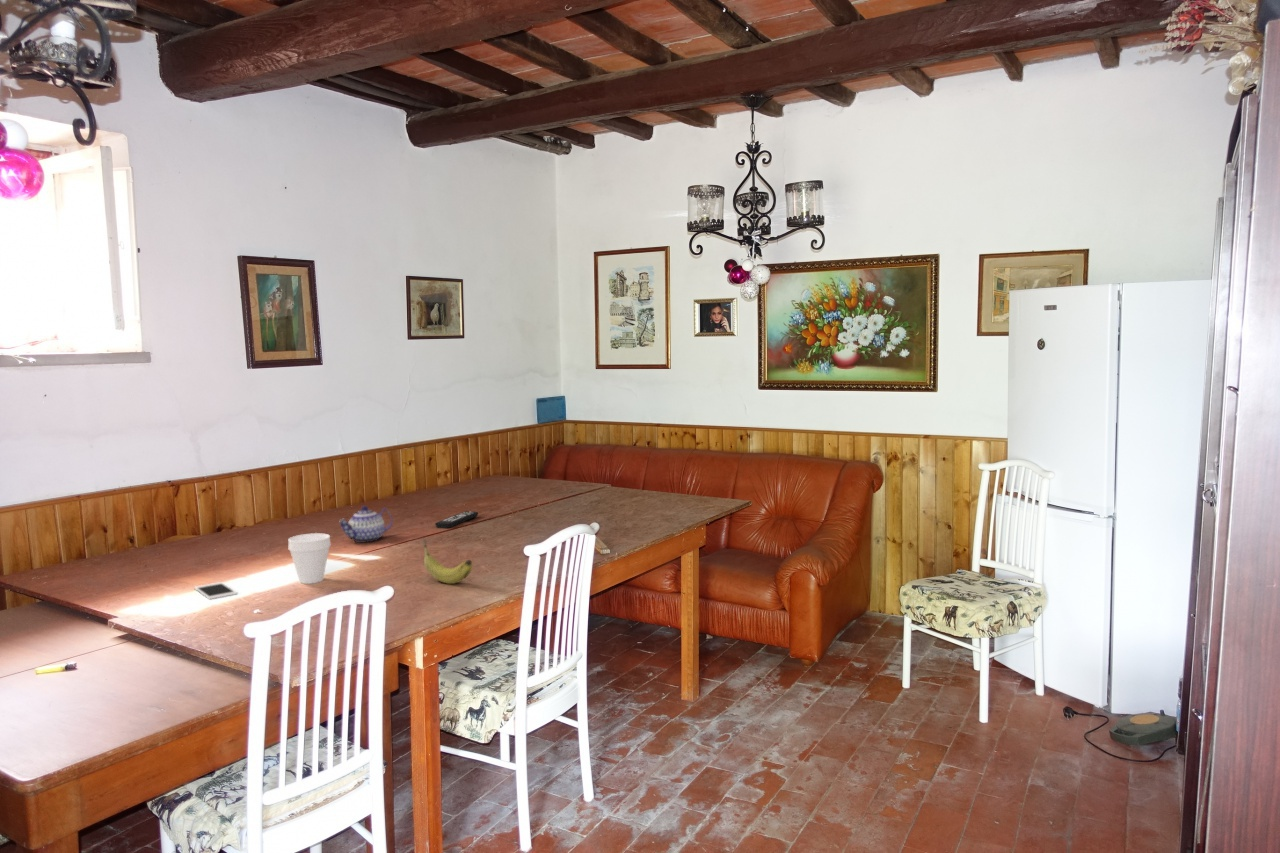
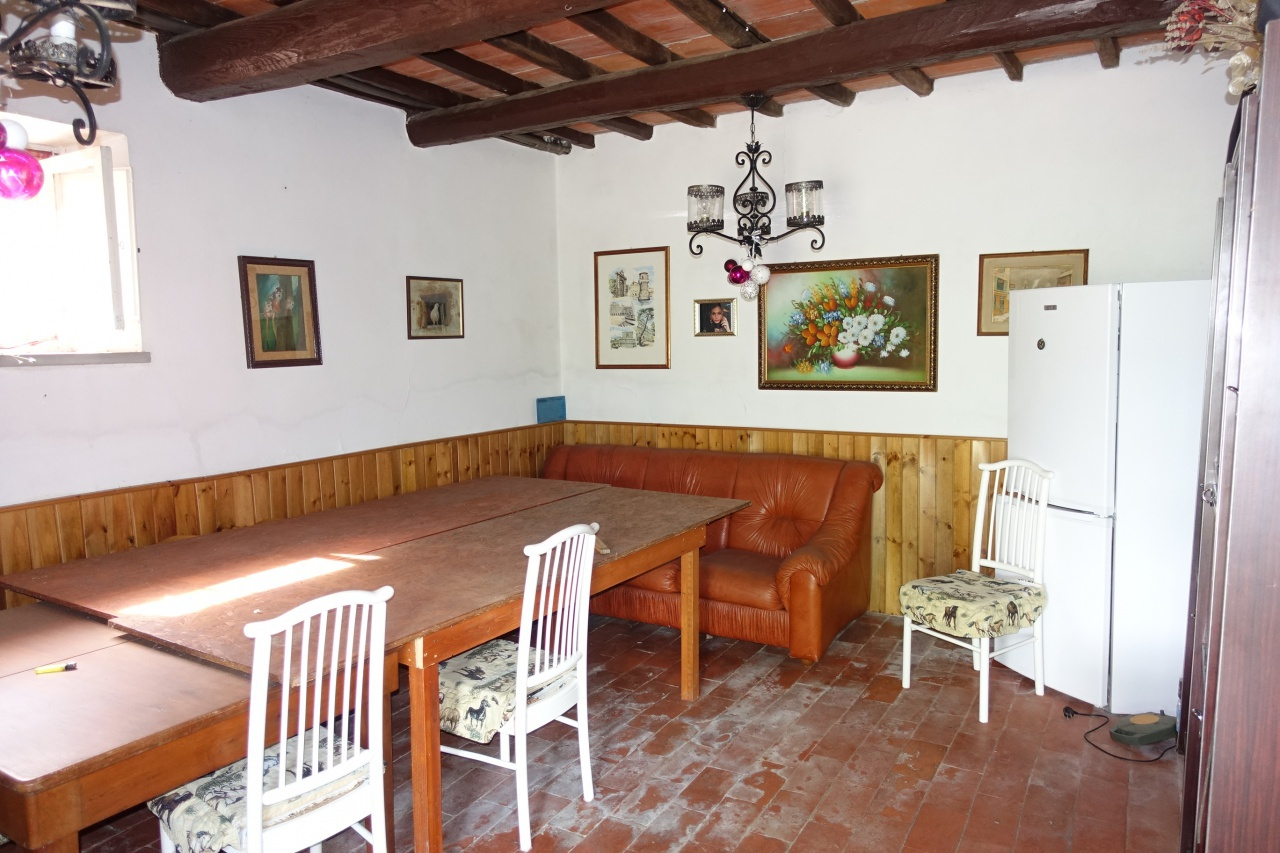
- cell phone [193,581,238,600]
- cup [287,532,332,585]
- fruit [421,537,473,585]
- remote control [434,510,479,529]
- teapot [339,505,394,544]
